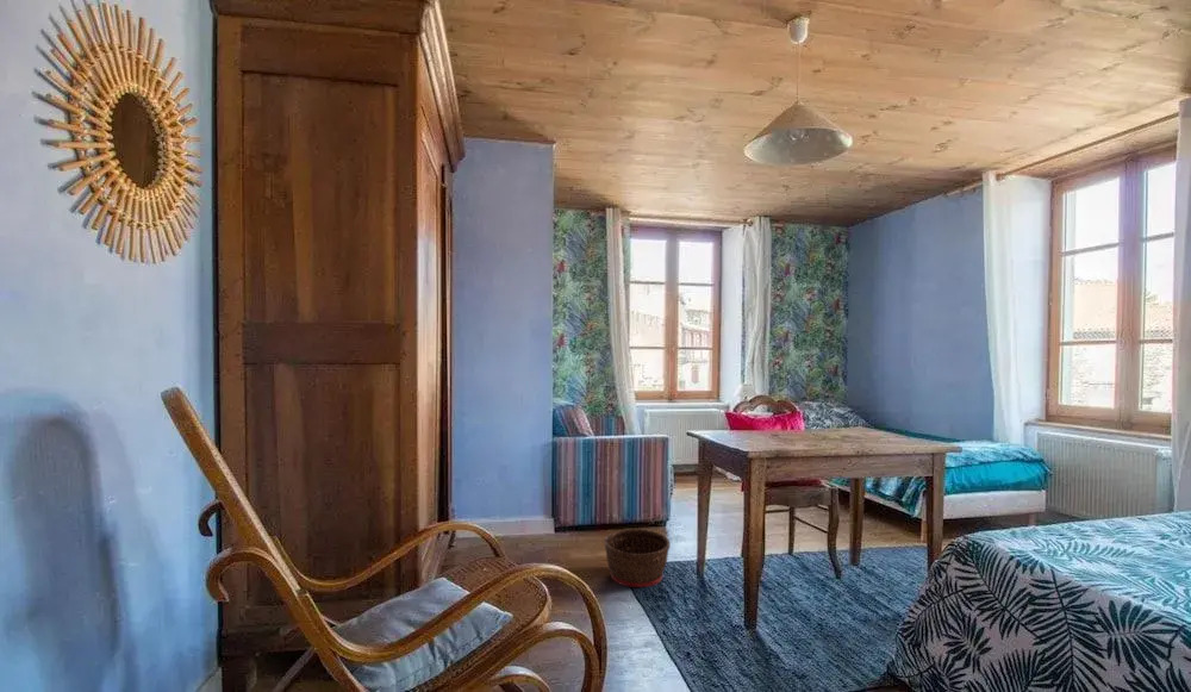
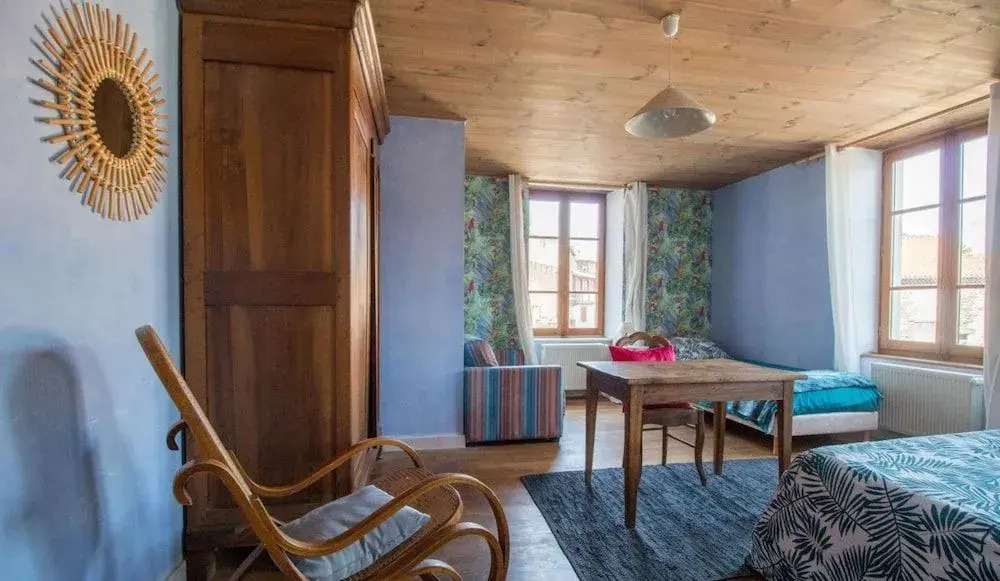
- basket [603,528,671,588]
